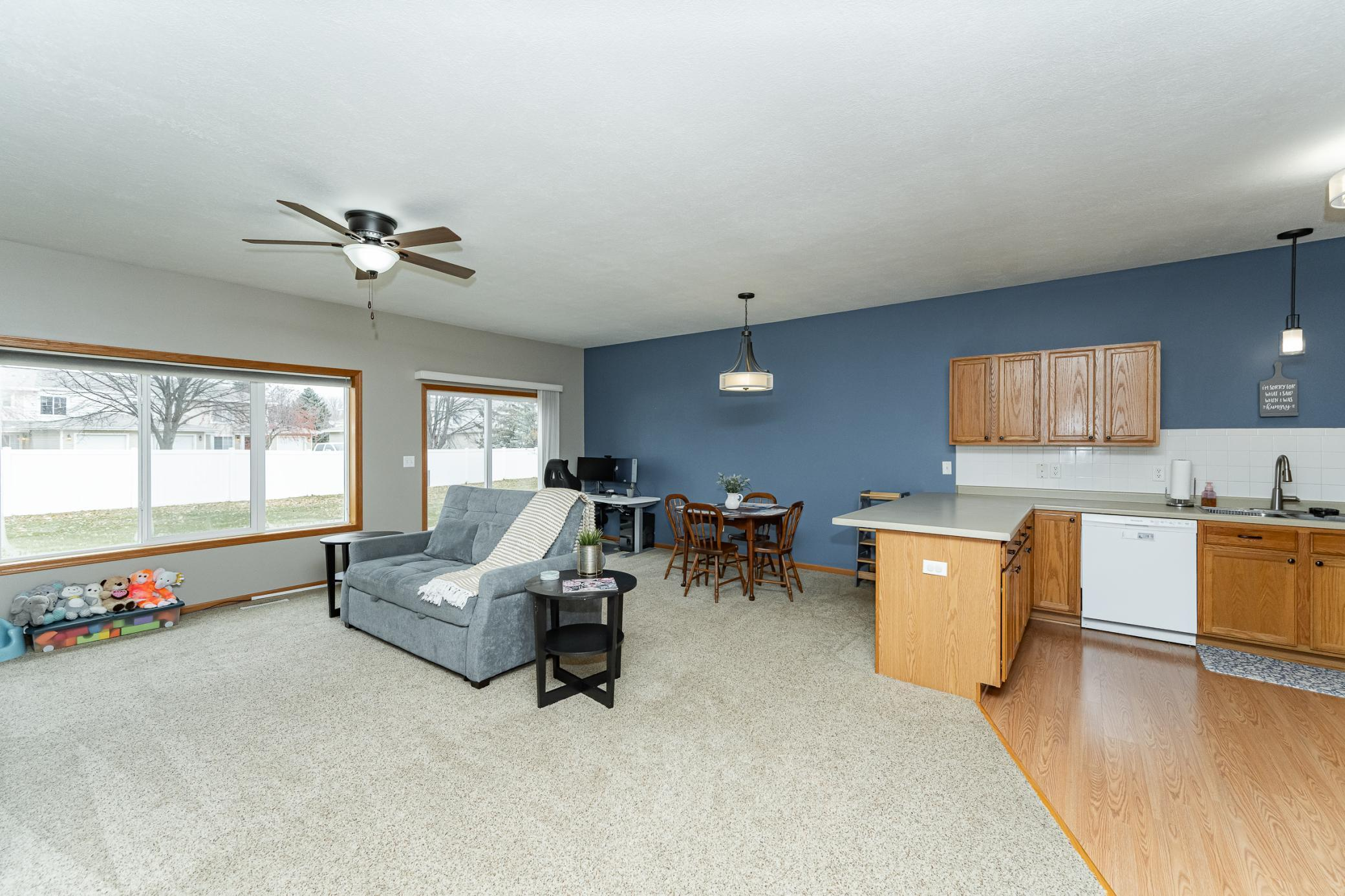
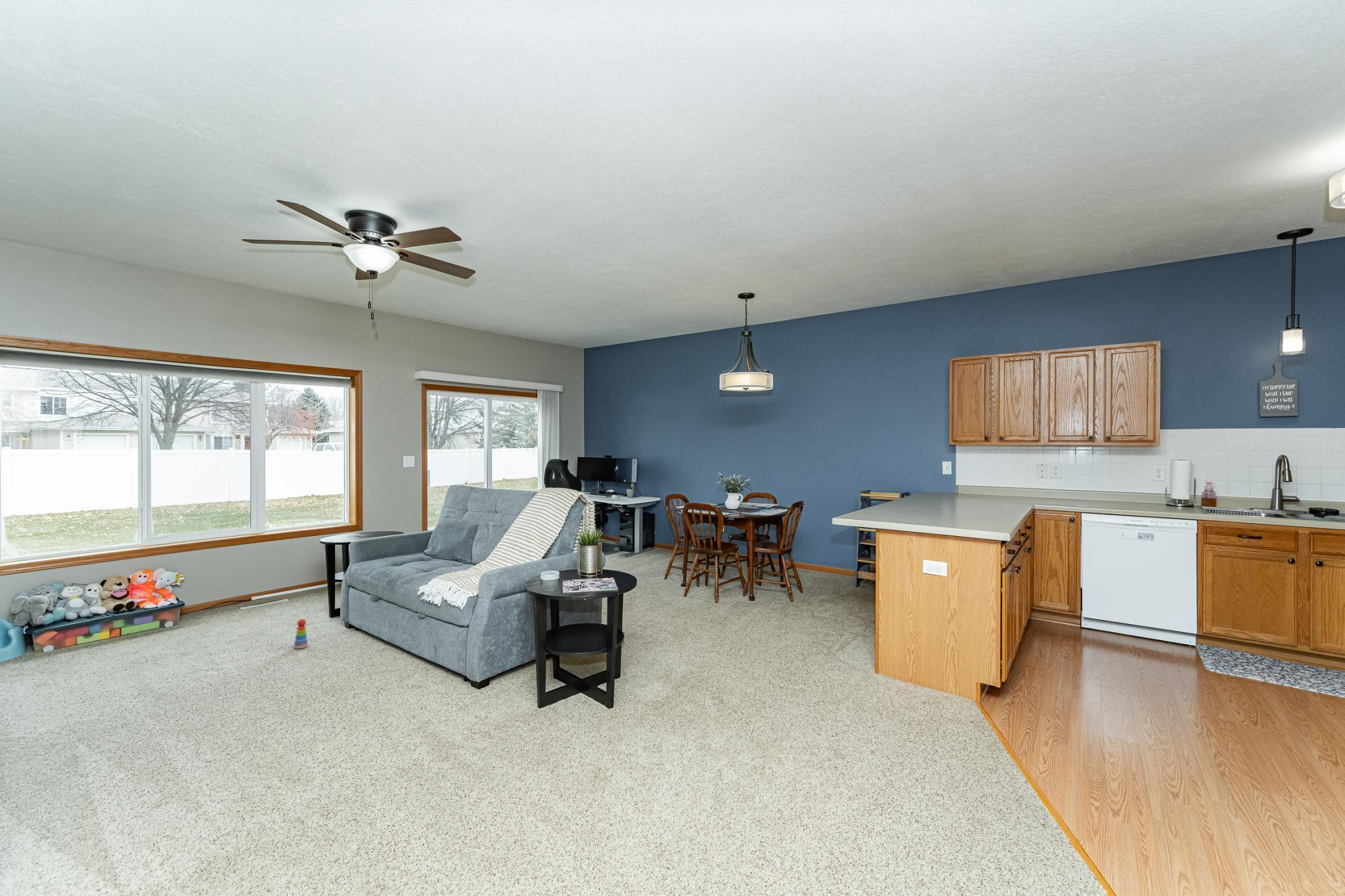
+ stacking toy [293,618,308,650]
